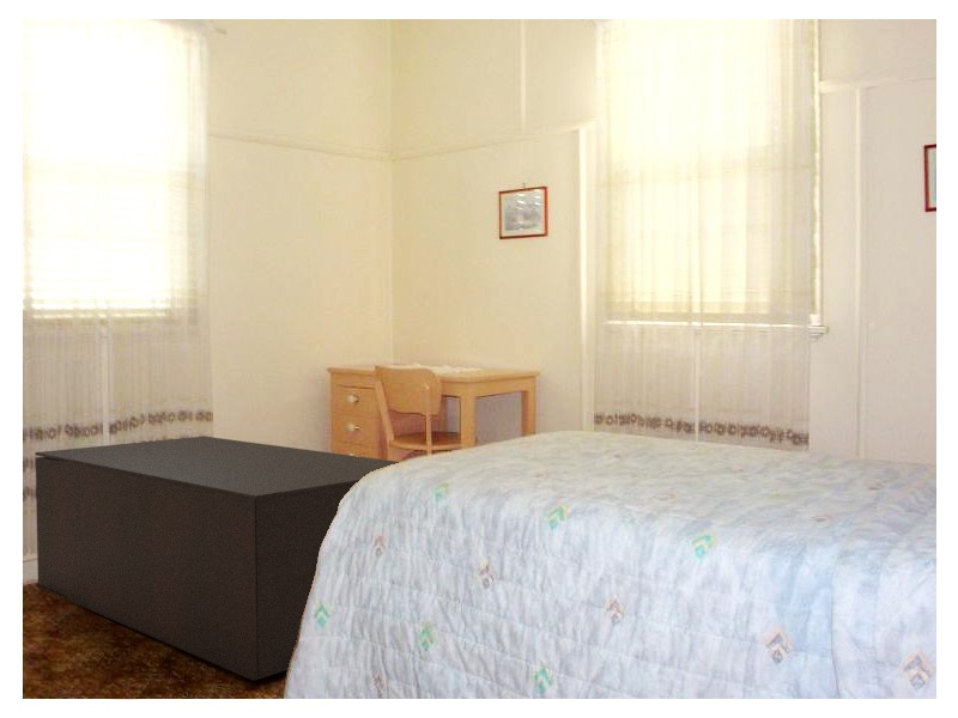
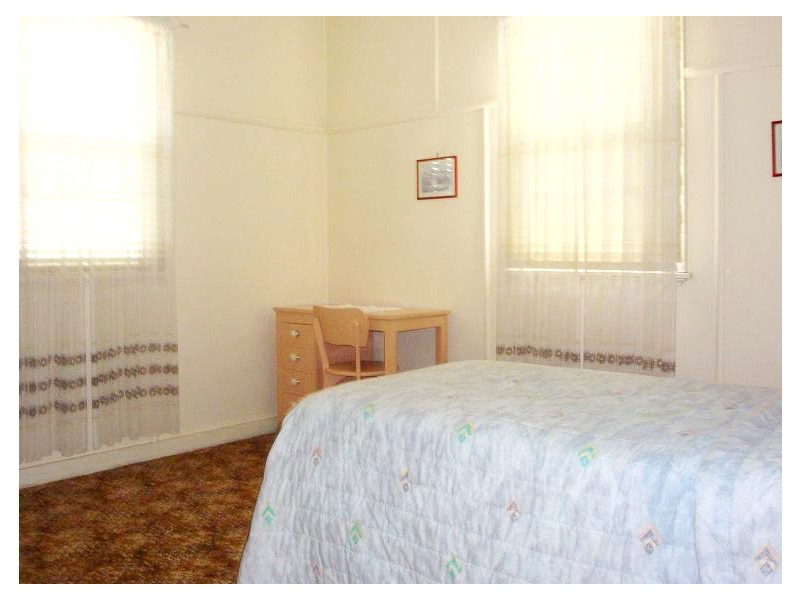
- media console [34,436,400,682]
